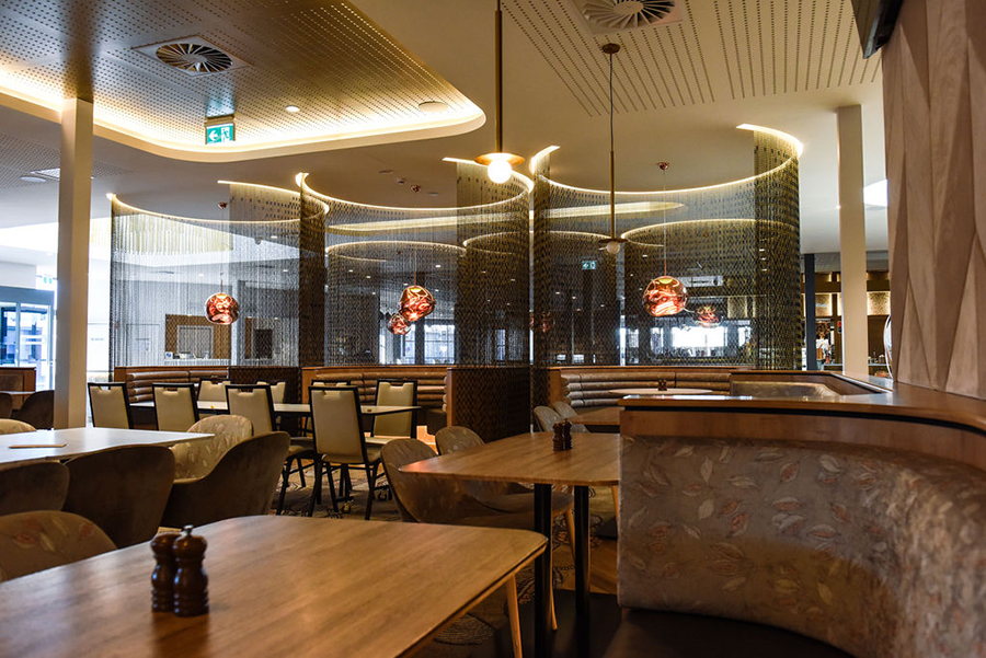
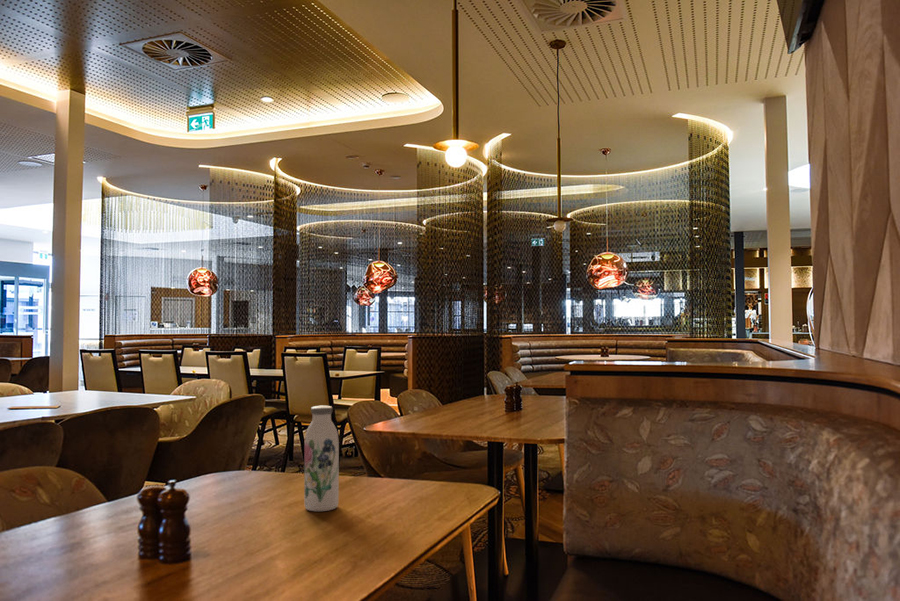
+ water bottle [303,405,340,512]
